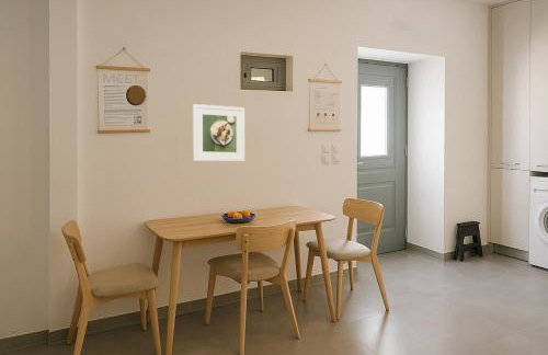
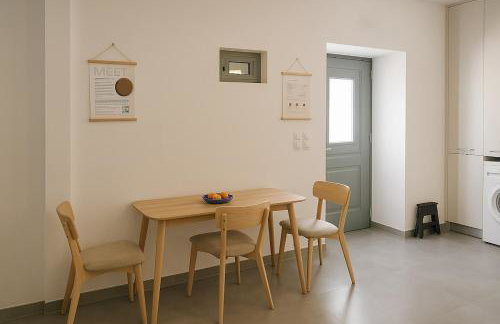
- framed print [192,103,246,162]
